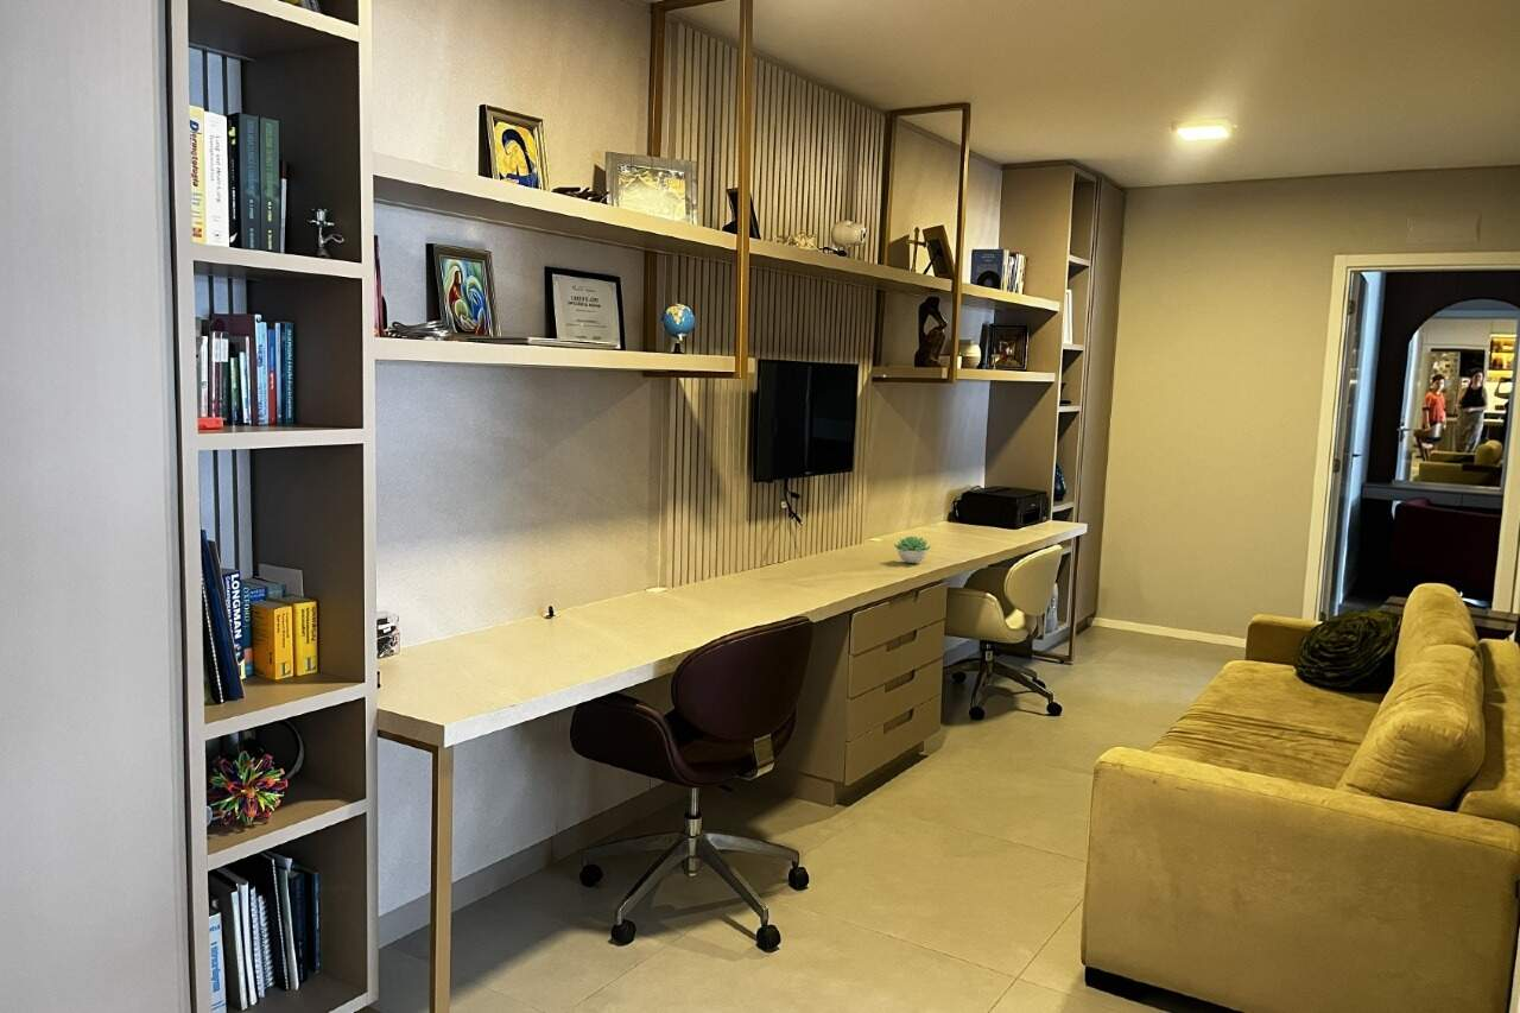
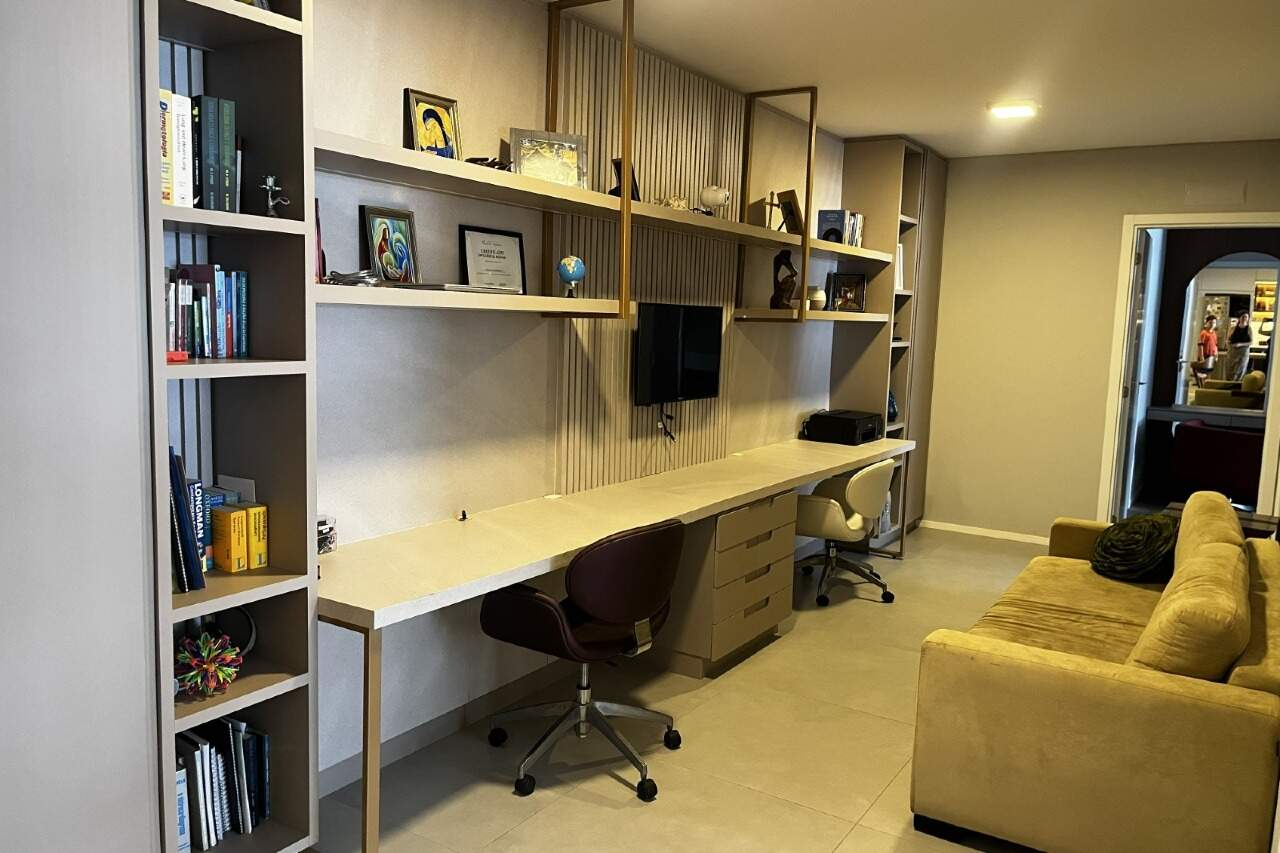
- succulent plant [893,536,932,564]
